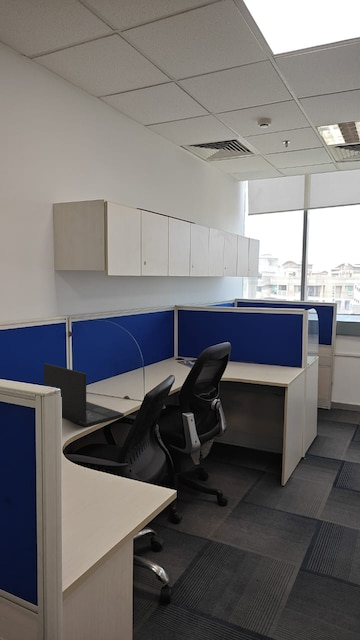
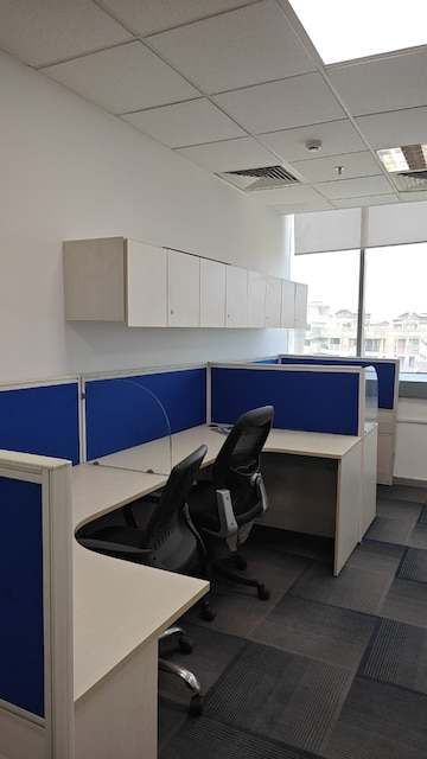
- laptop [43,362,125,428]
